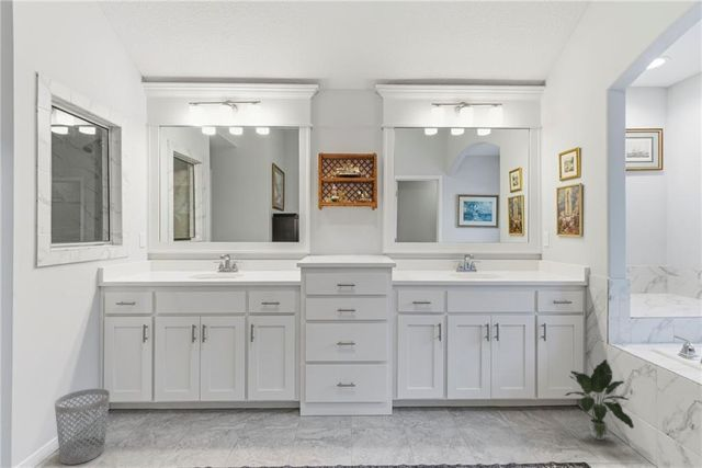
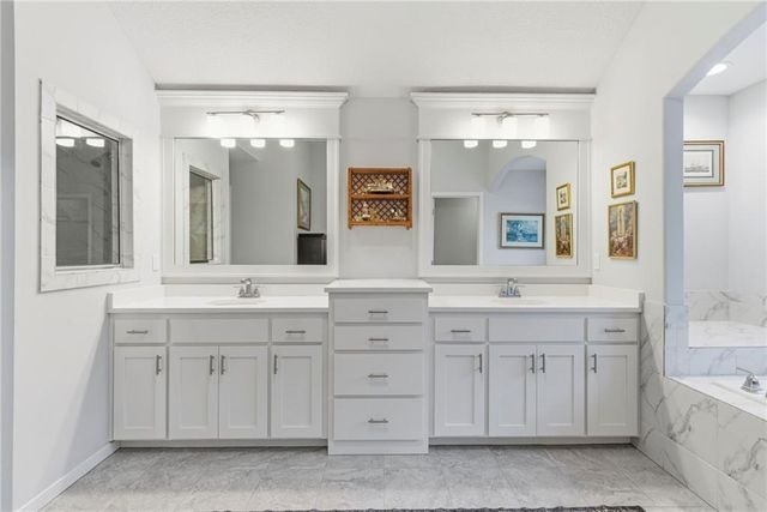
- wastebasket [54,388,111,466]
- potted plant [564,358,635,441]
